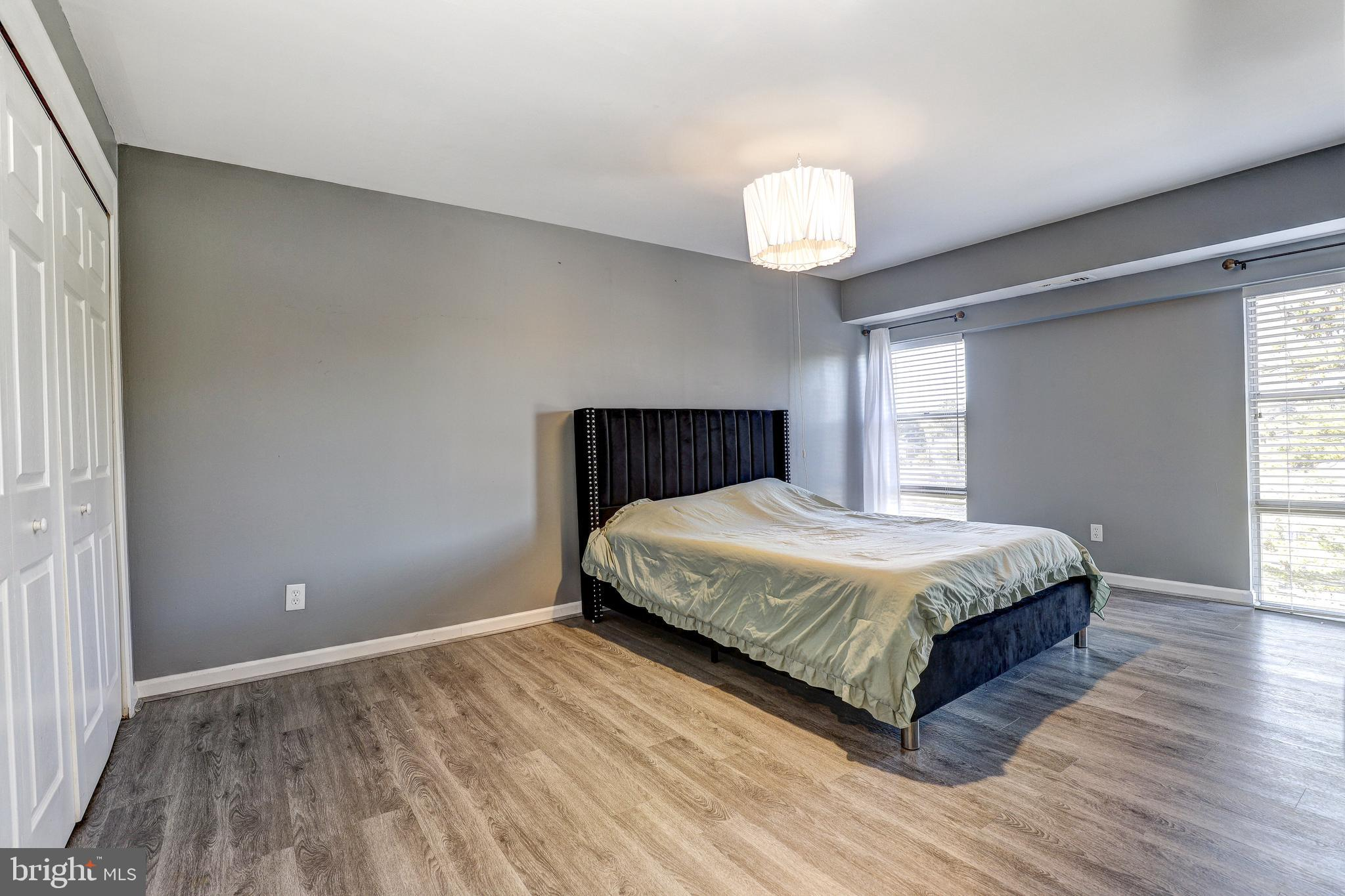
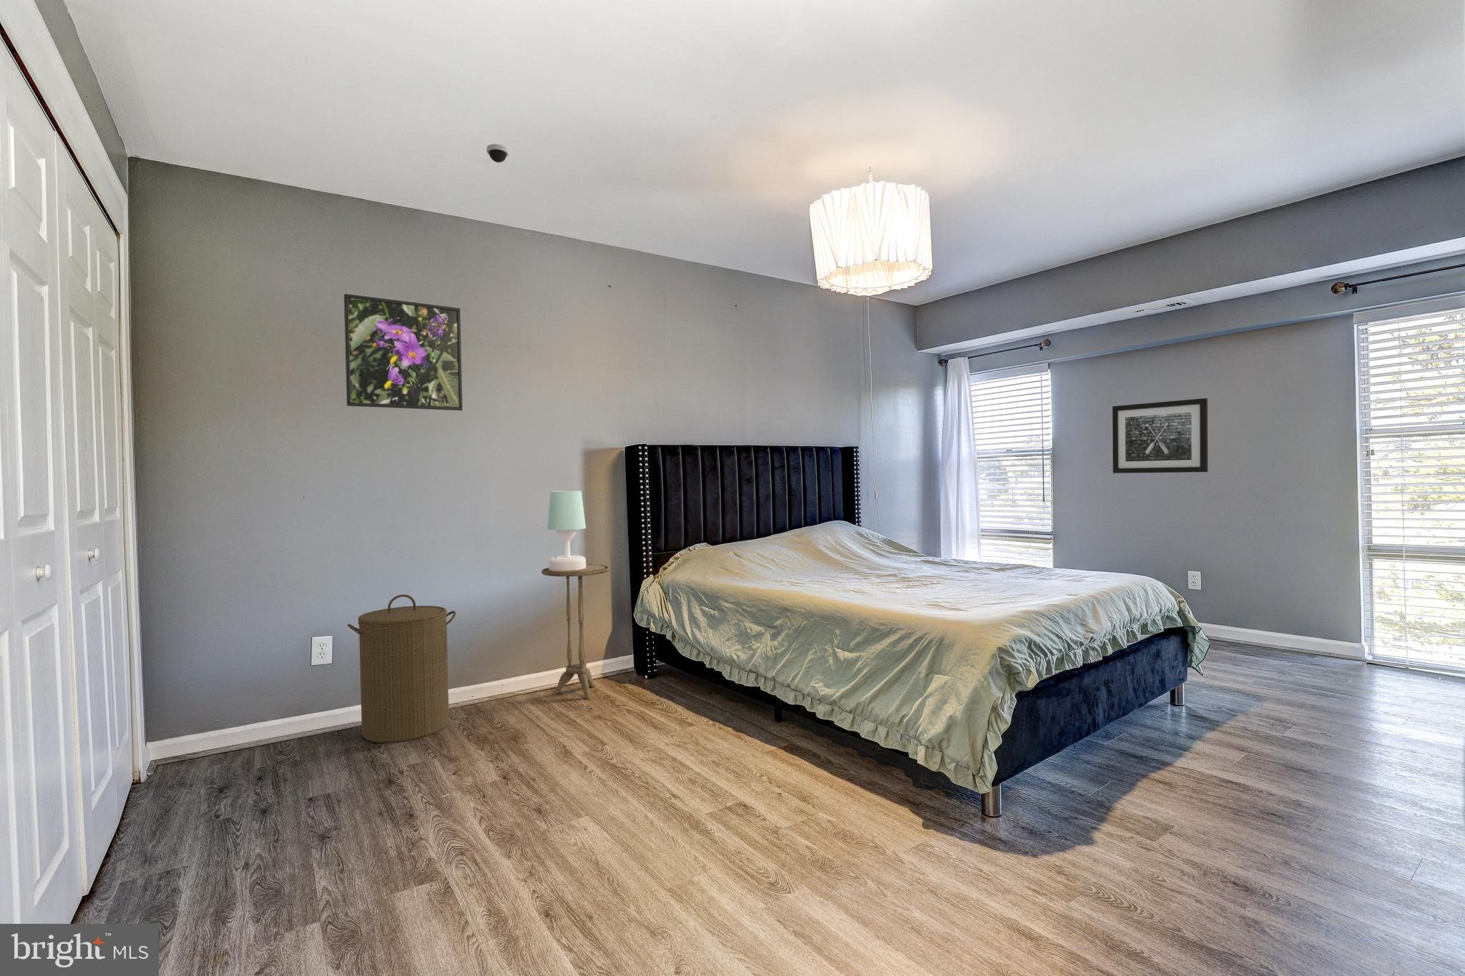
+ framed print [343,293,464,411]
+ table lamp [547,490,587,571]
+ side table [540,563,611,700]
+ dome security camera [486,144,510,163]
+ wall art [1112,398,1209,474]
+ laundry hamper [347,594,456,744]
